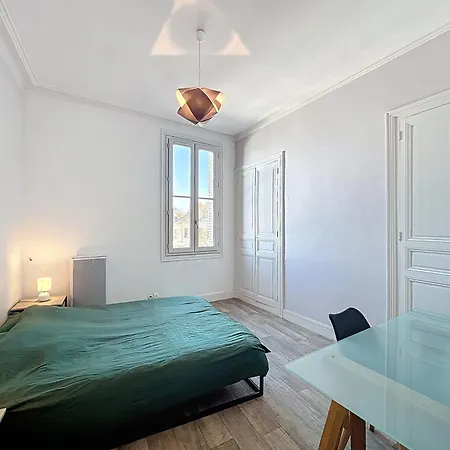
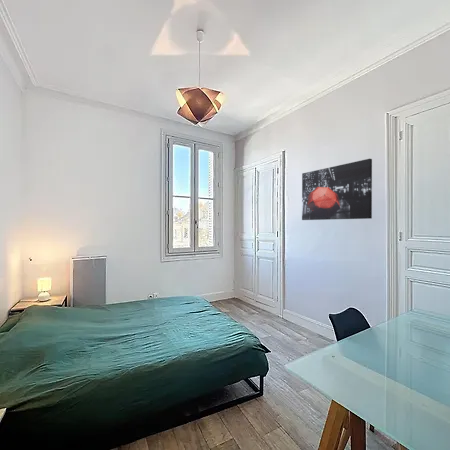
+ wall art [301,158,373,221]
